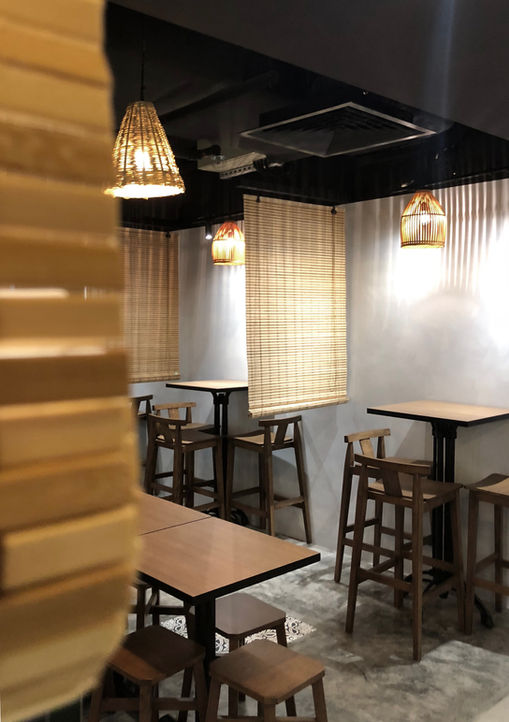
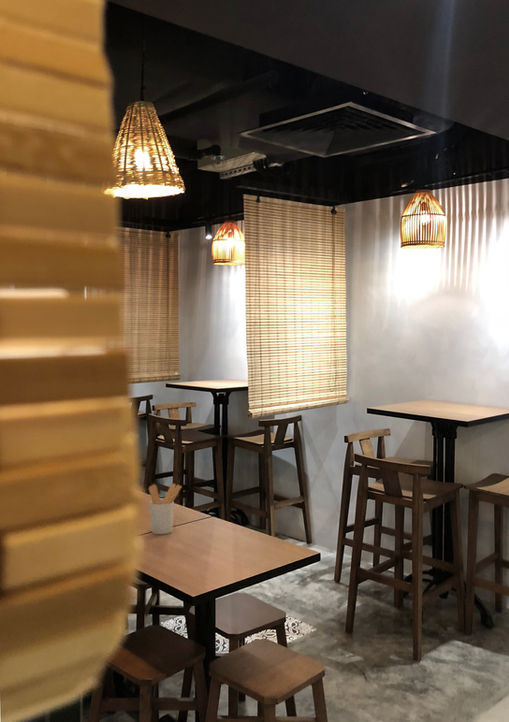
+ utensil holder [148,483,183,535]
